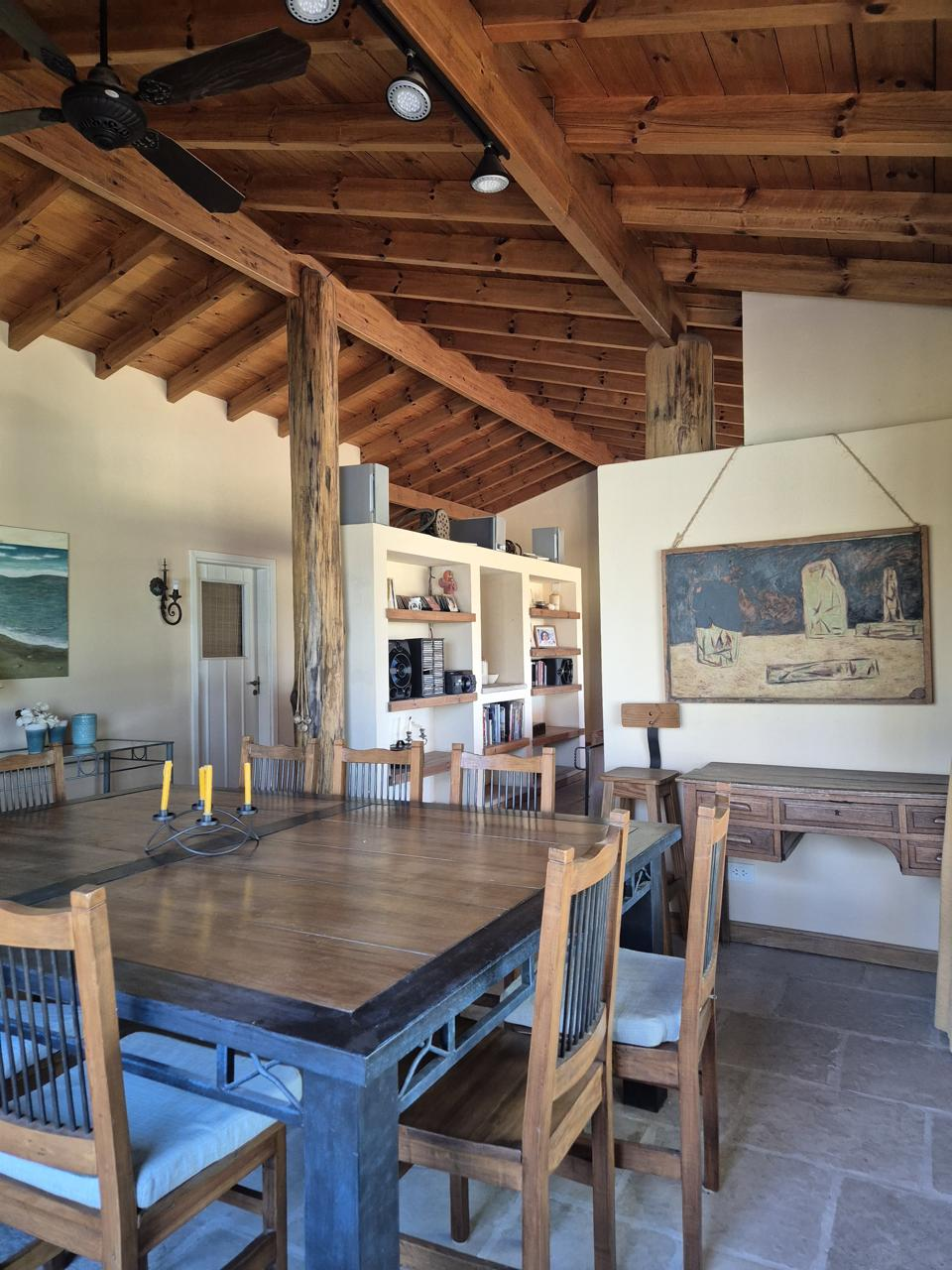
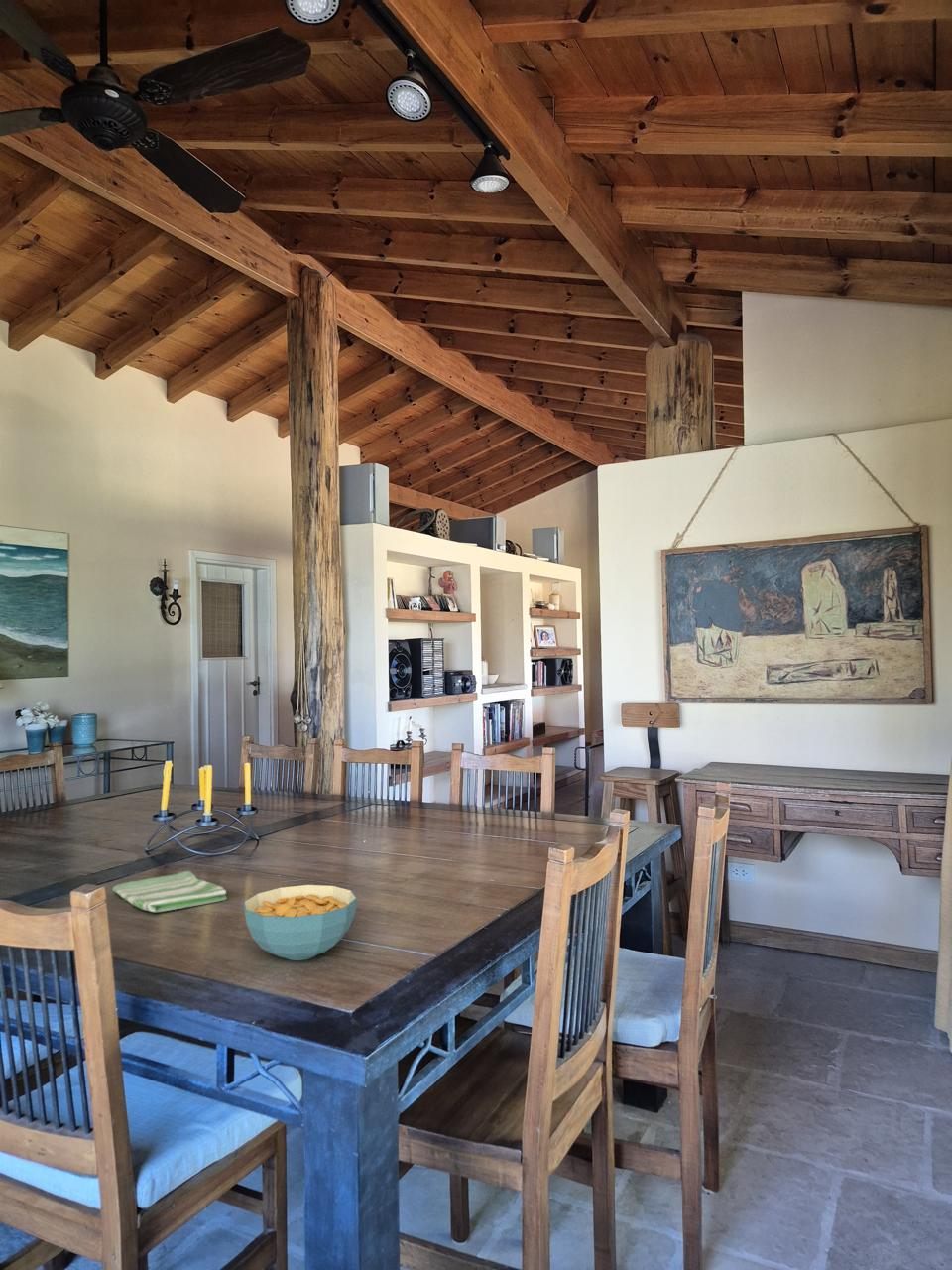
+ dish towel [111,870,228,913]
+ cereal bowl [242,884,358,961]
